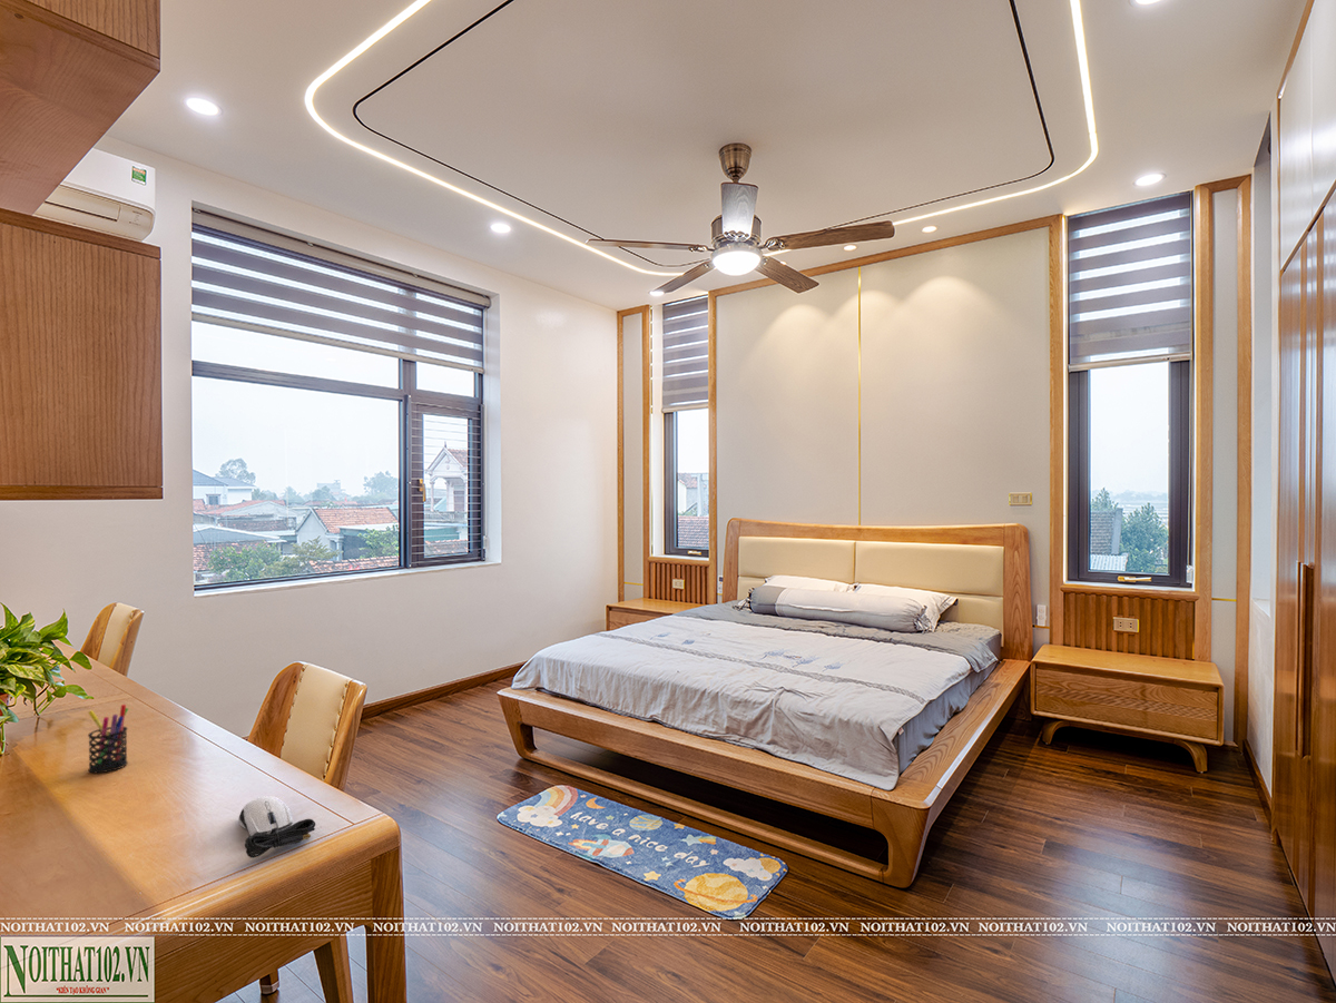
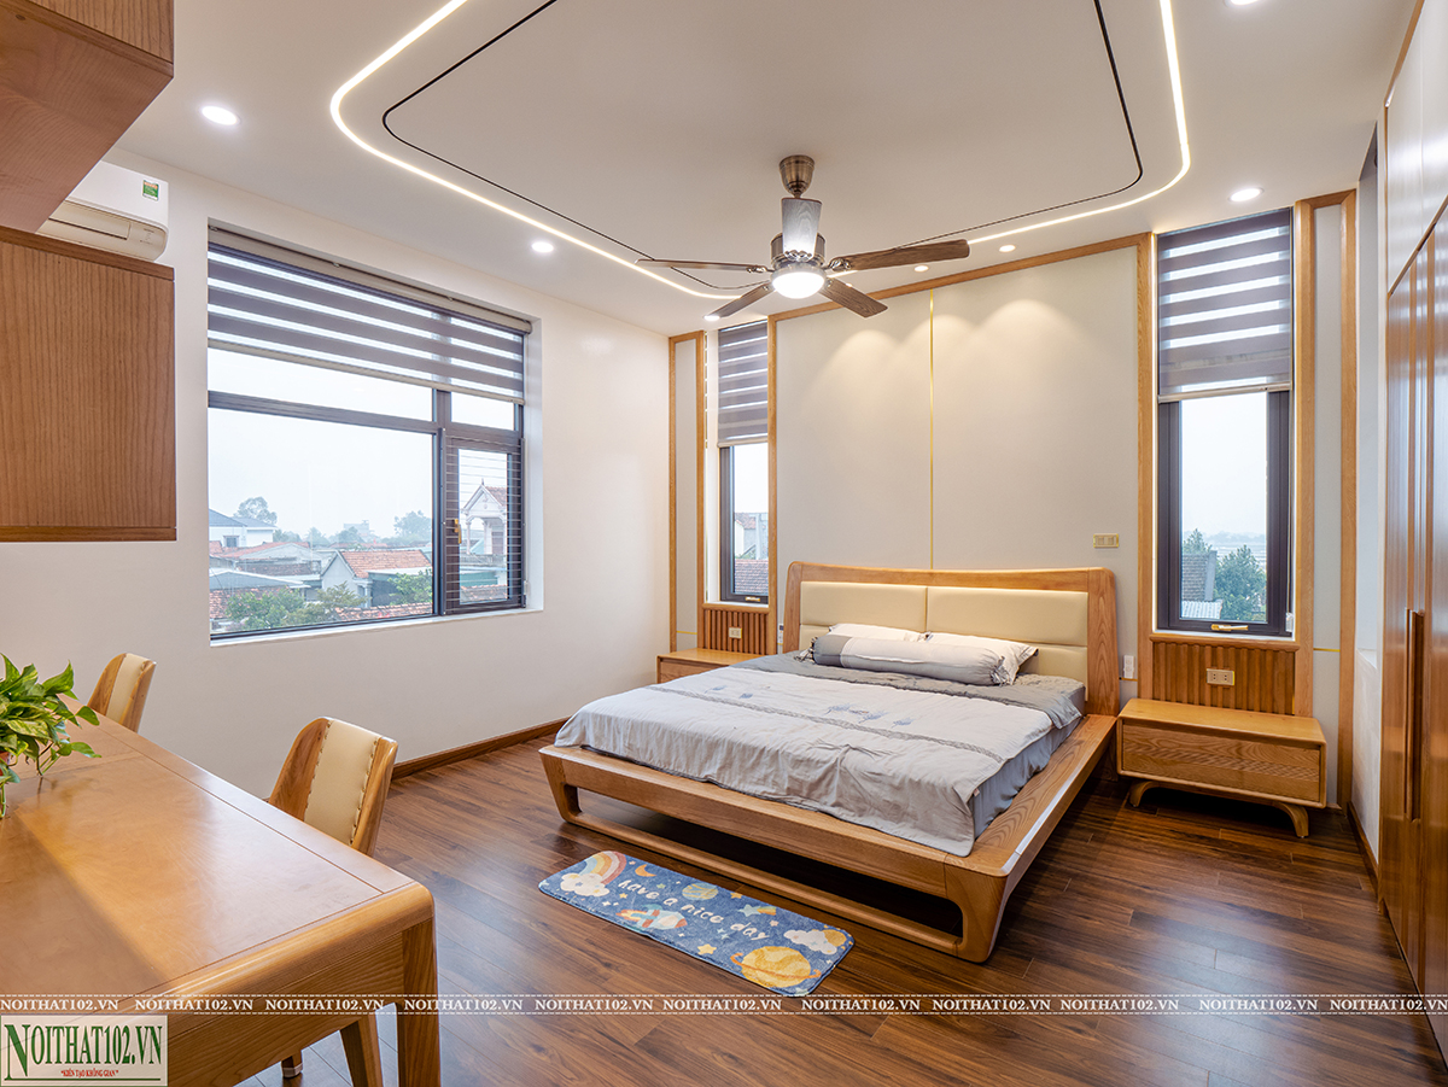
- computer mouse [237,795,316,858]
- pen holder [87,704,129,774]
